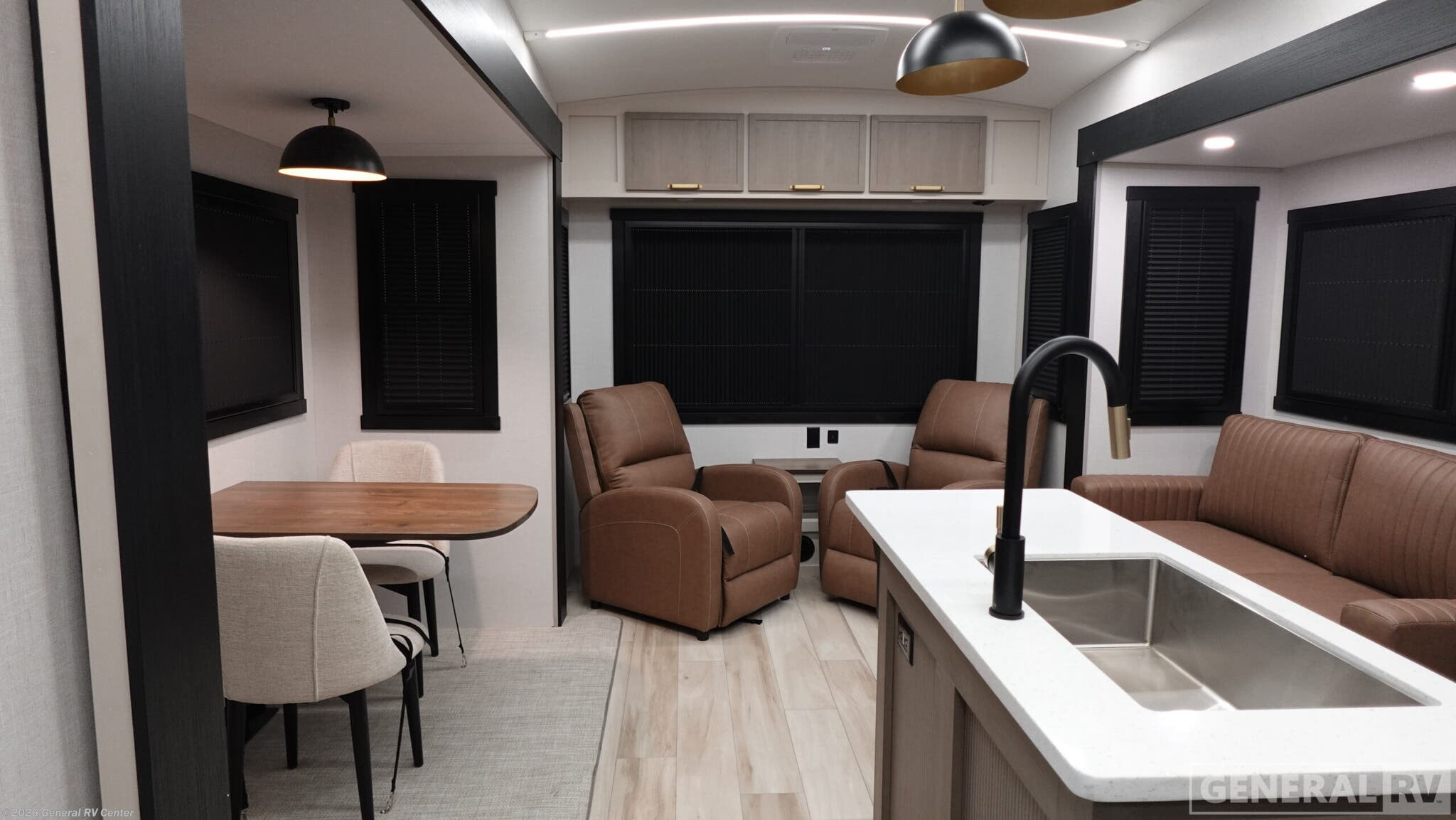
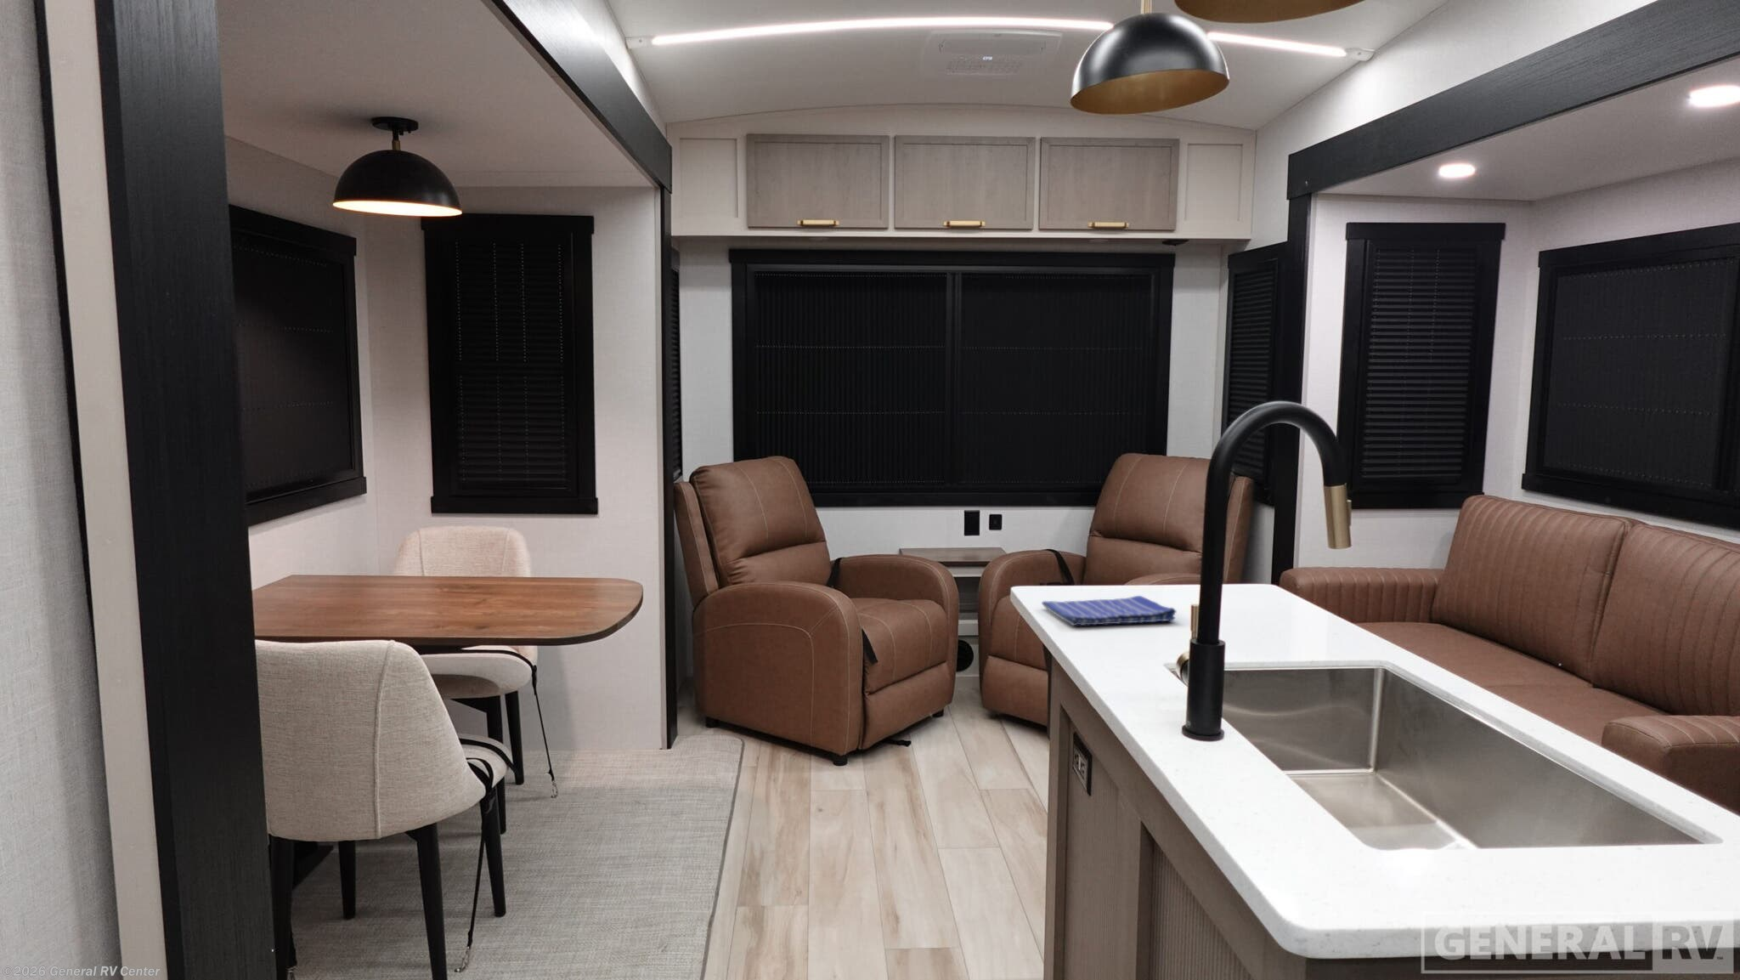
+ dish towel [1041,595,1177,626]
